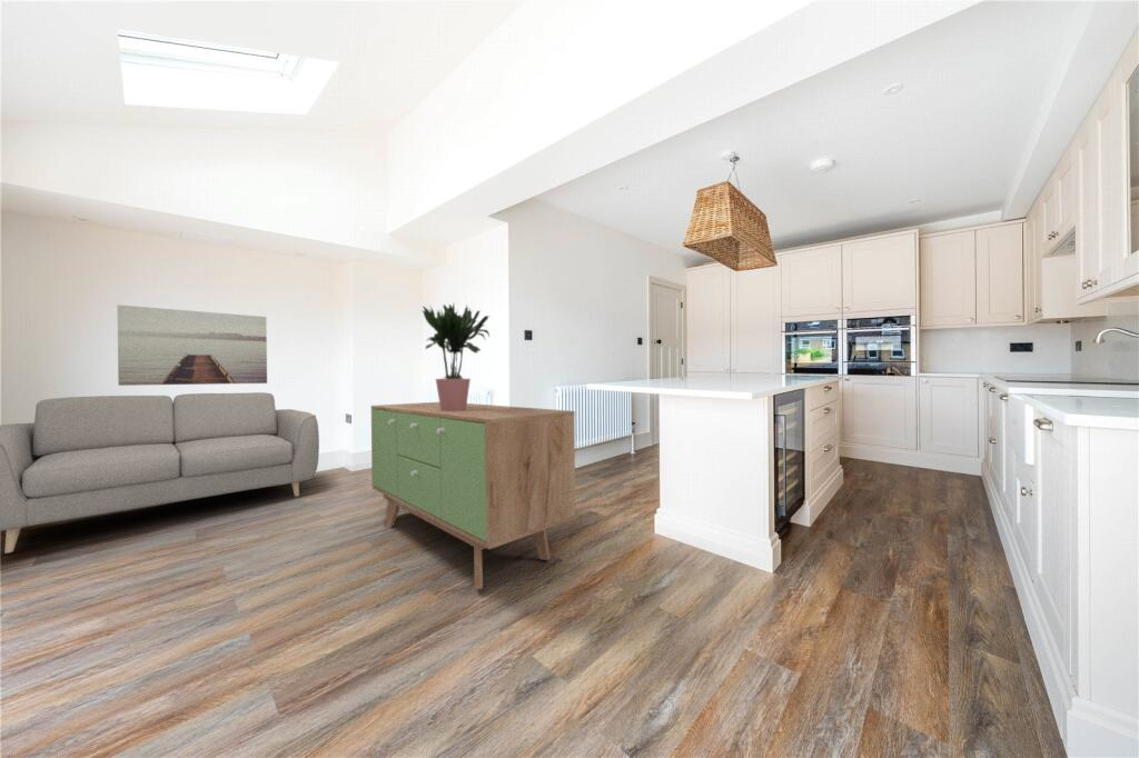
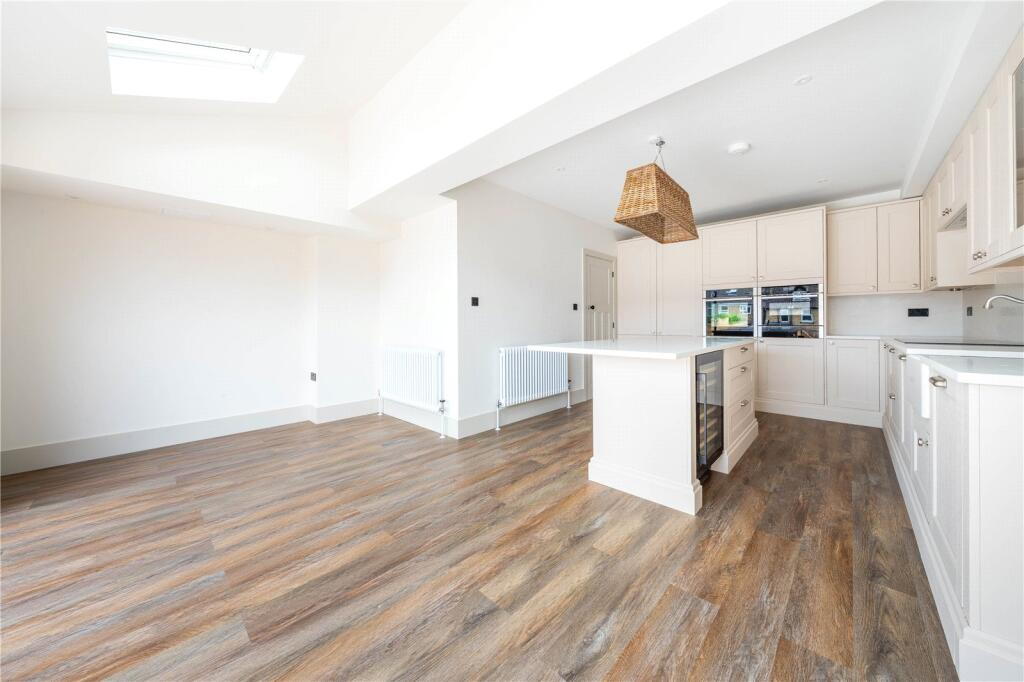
- potted plant [422,302,491,411]
- wall art [116,303,268,387]
- sofa [0,391,320,555]
- sideboard [370,401,577,590]
